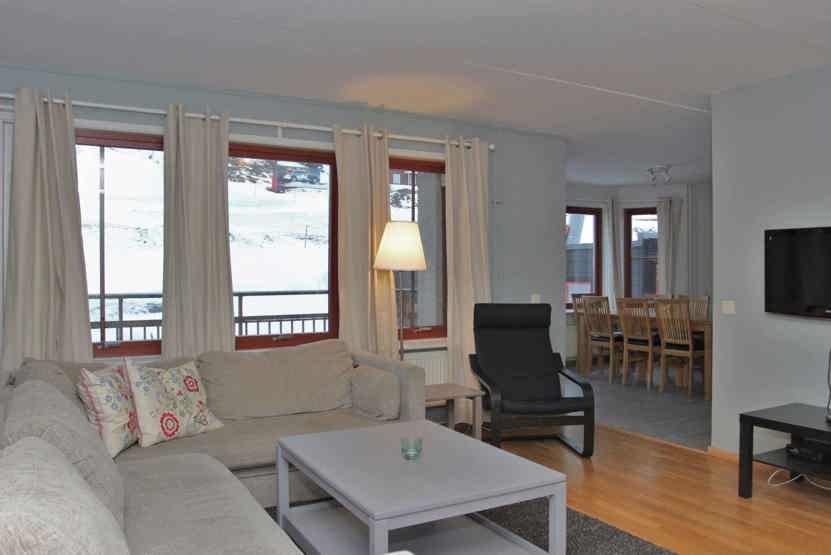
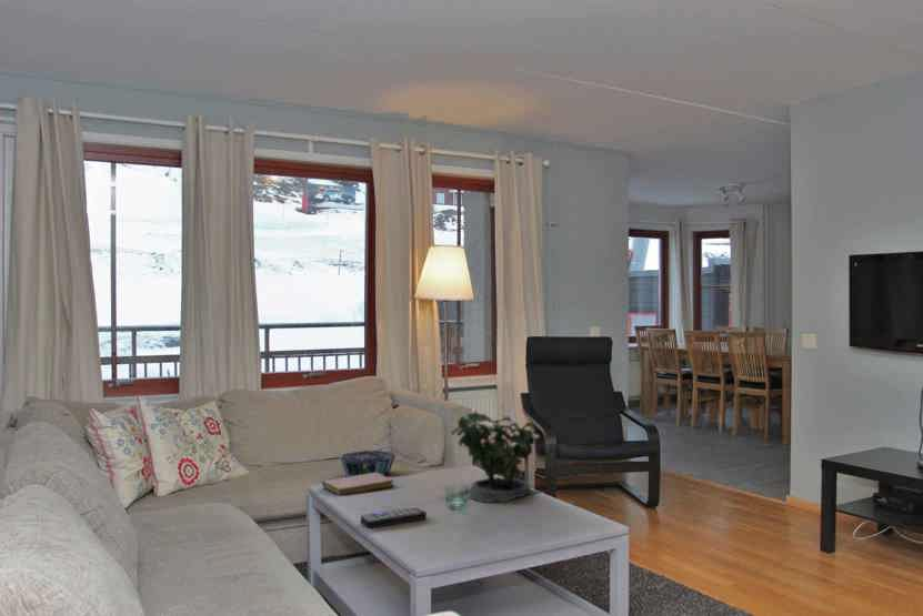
+ remote control [360,505,428,529]
+ notebook [321,473,395,496]
+ potted plant [450,404,542,503]
+ decorative bowl [339,450,397,477]
